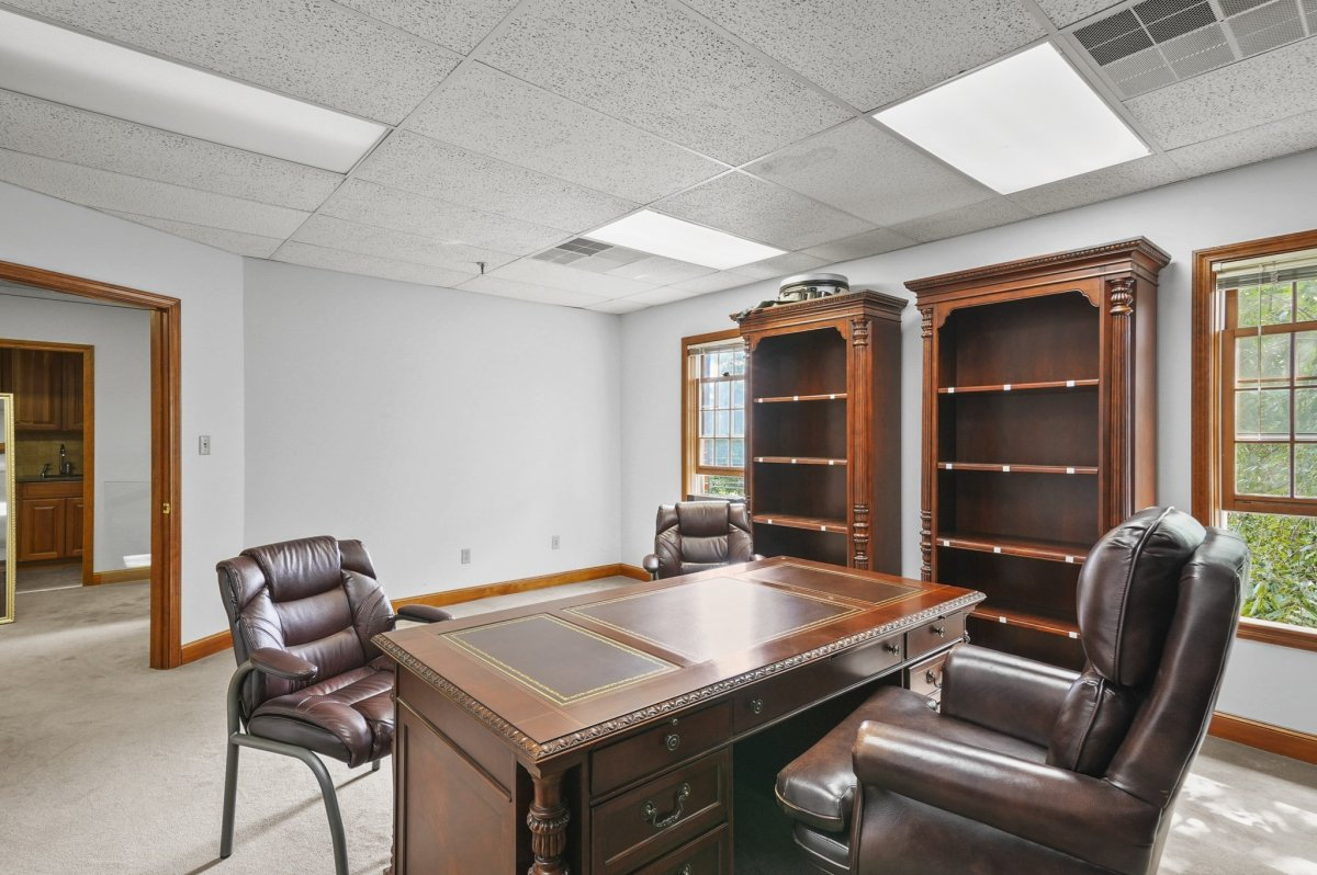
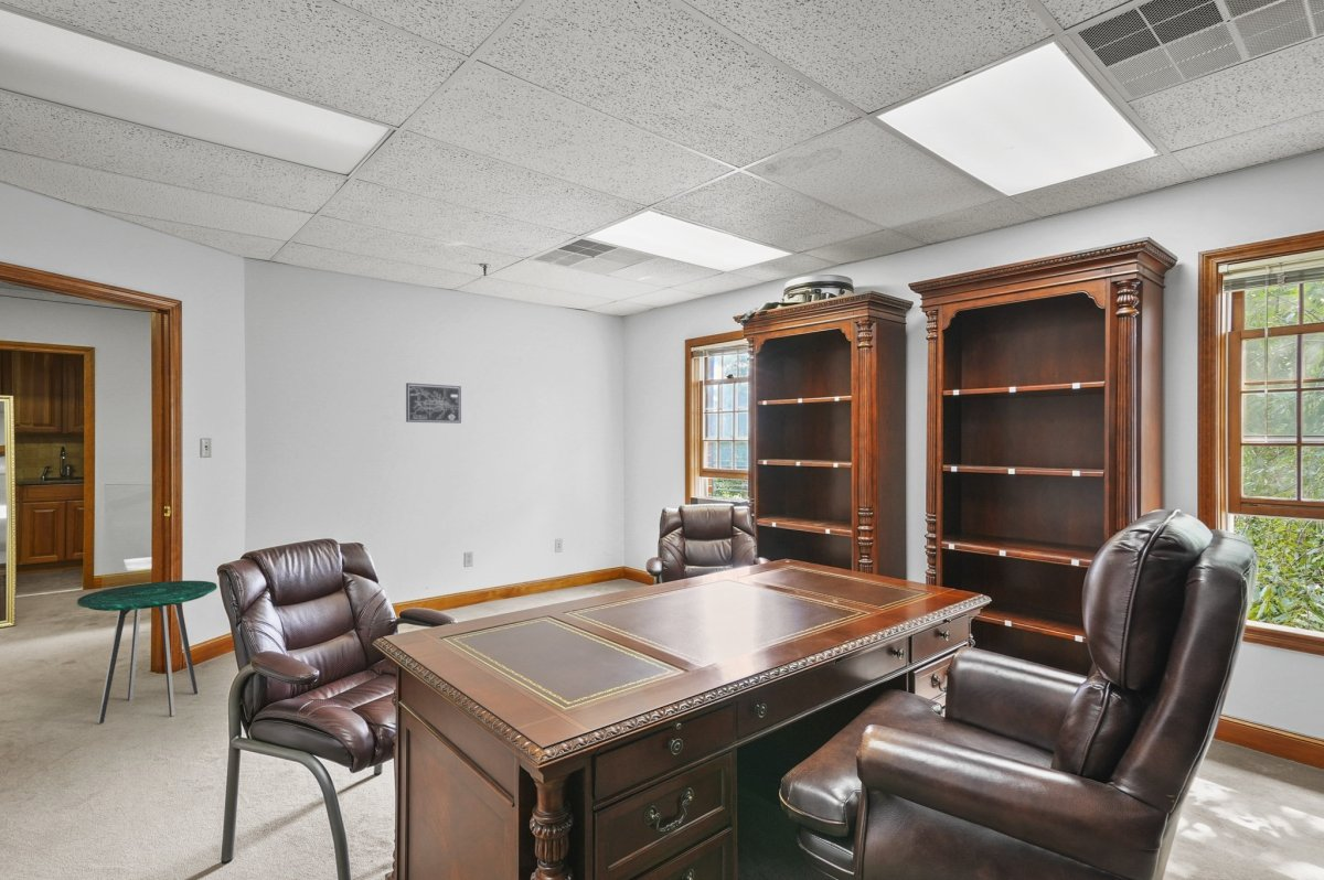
+ side table [76,580,218,725]
+ wall art [405,382,462,425]
